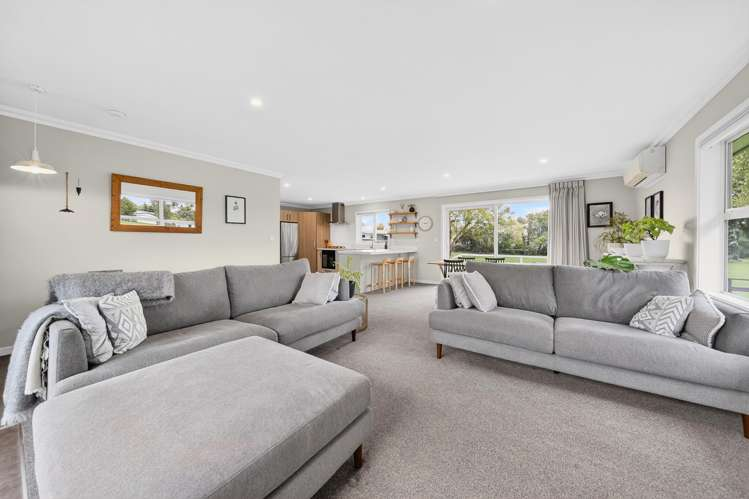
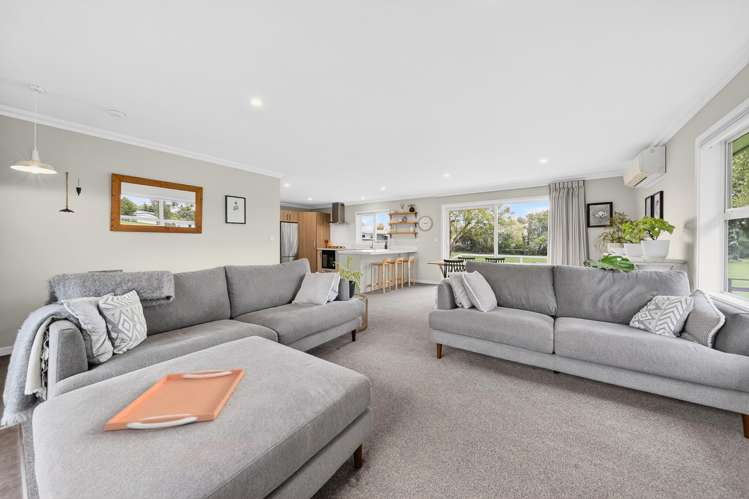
+ serving tray [103,368,245,432]
